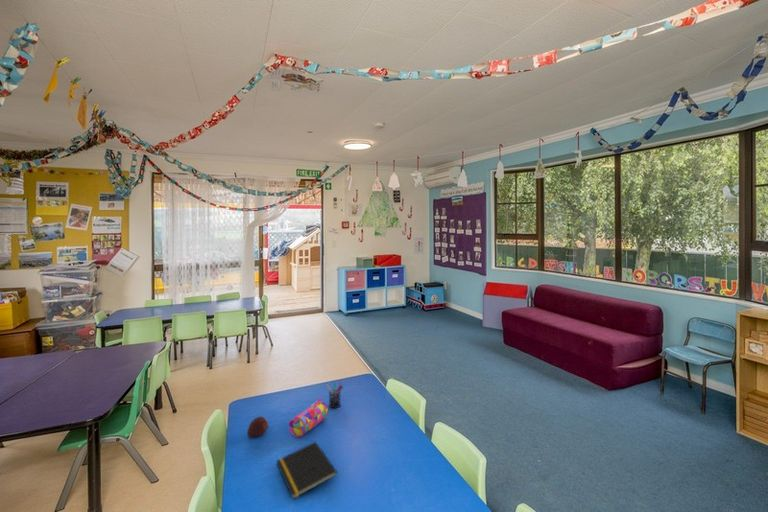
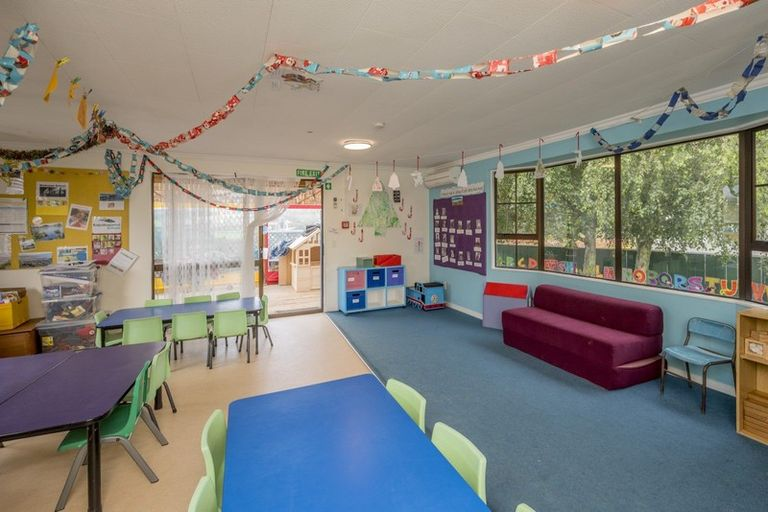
- pencil case [288,398,329,438]
- notepad [275,441,338,500]
- apple [246,416,269,438]
- pen holder [326,380,344,409]
